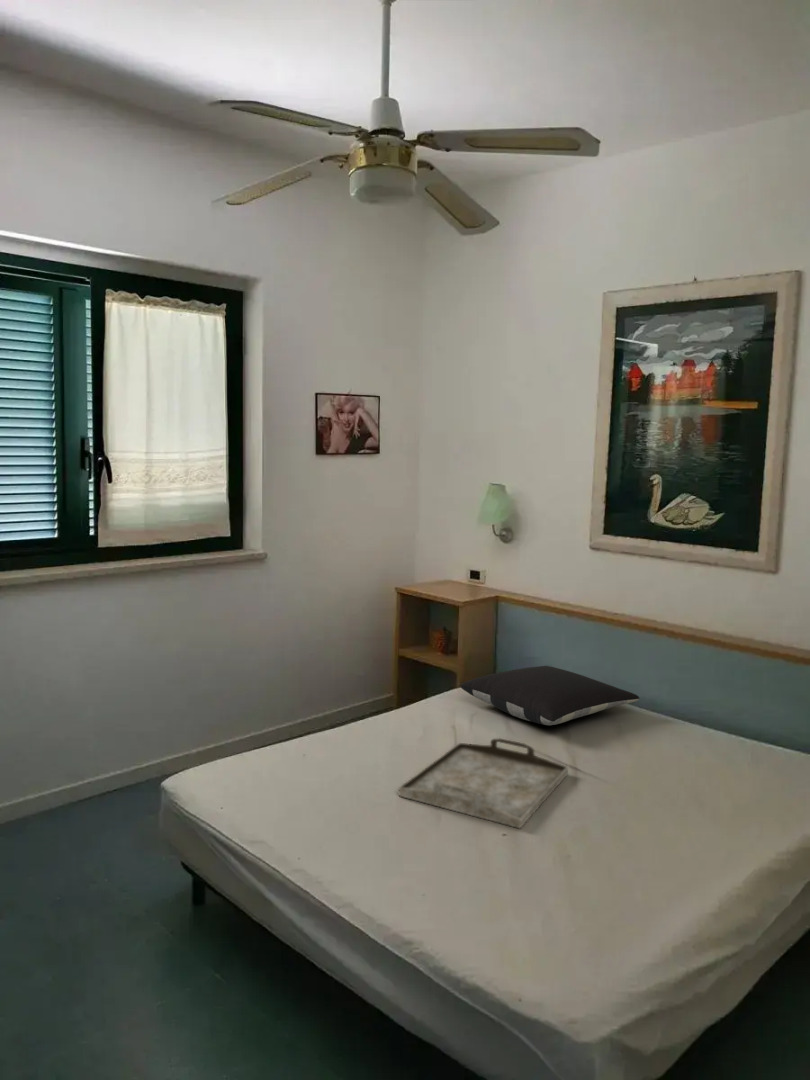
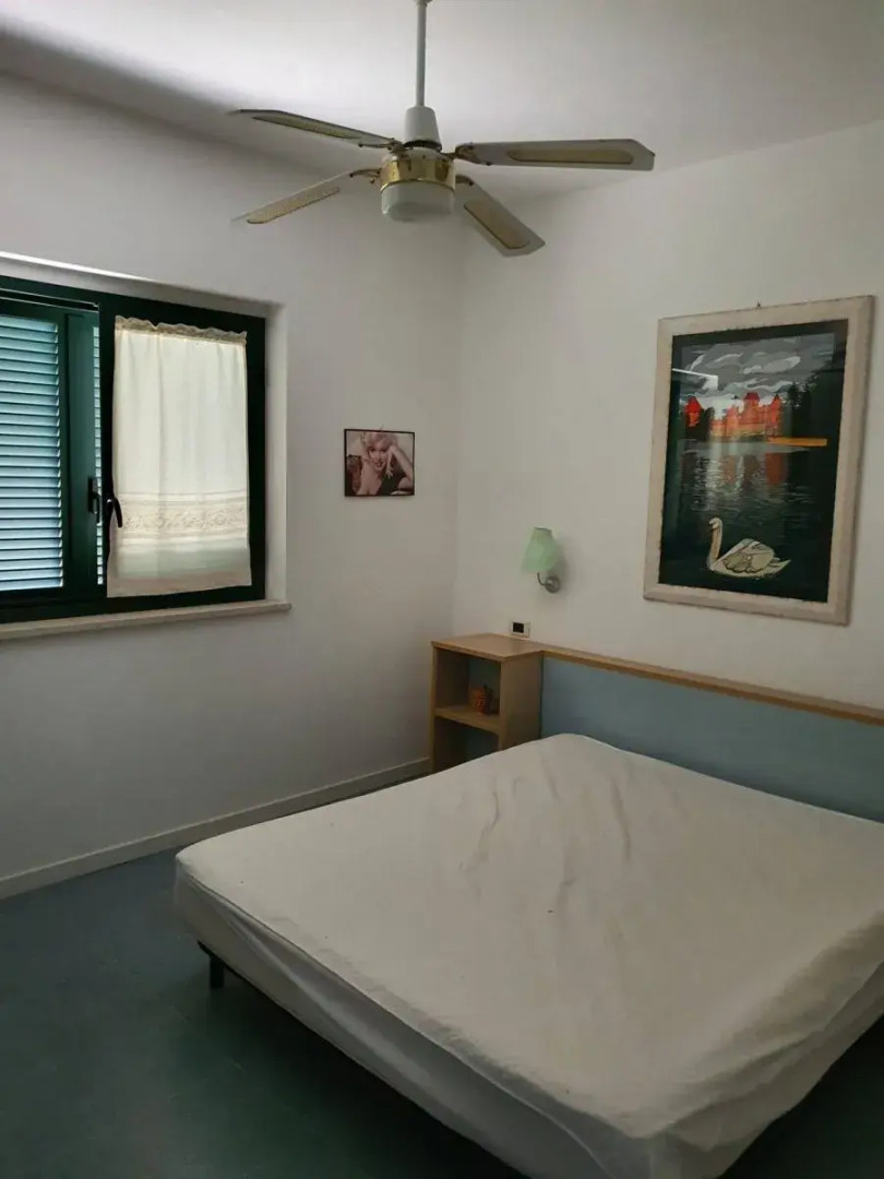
- serving tray [397,737,569,830]
- pillow [460,665,640,726]
